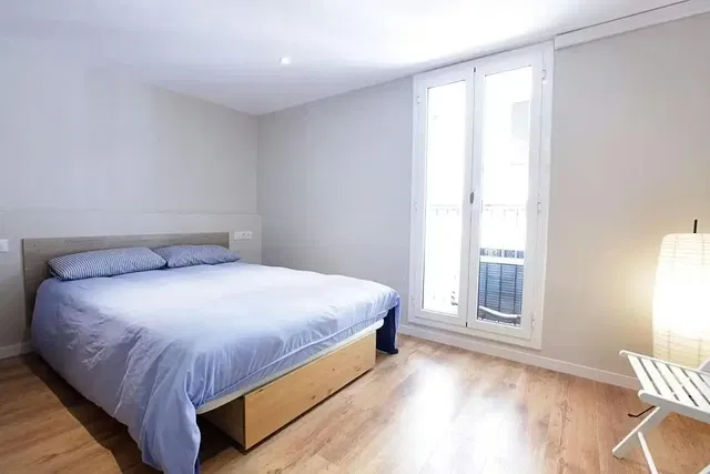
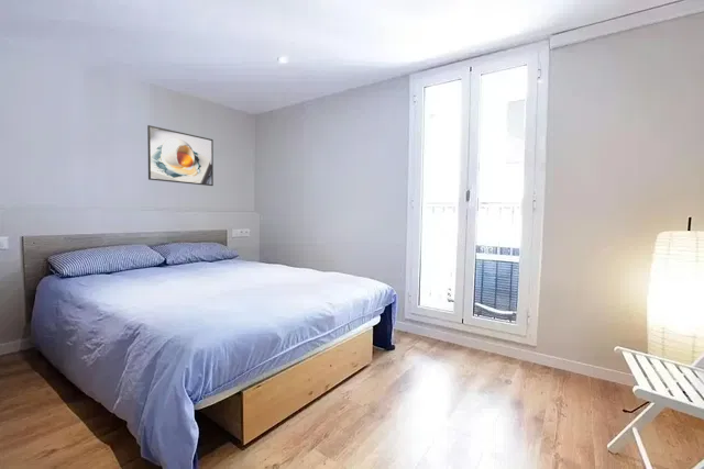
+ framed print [146,124,215,187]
